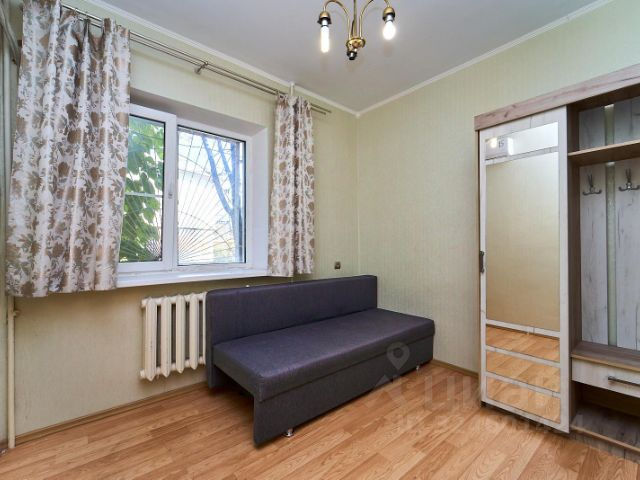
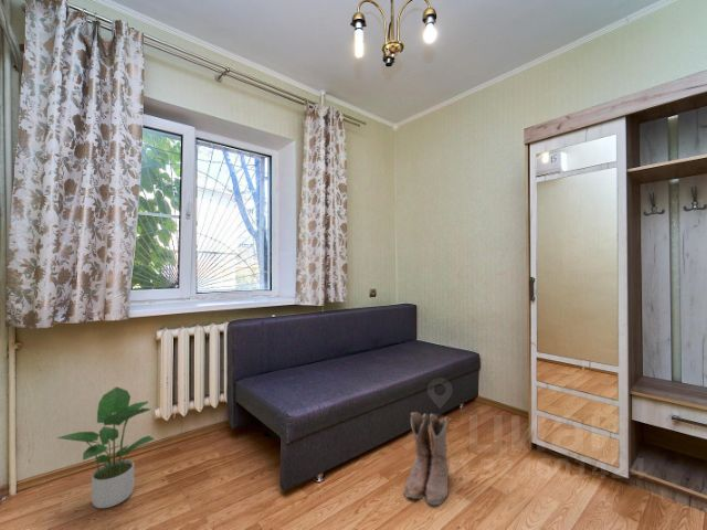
+ boots [402,411,450,507]
+ potted plant [55,385,156,509]
